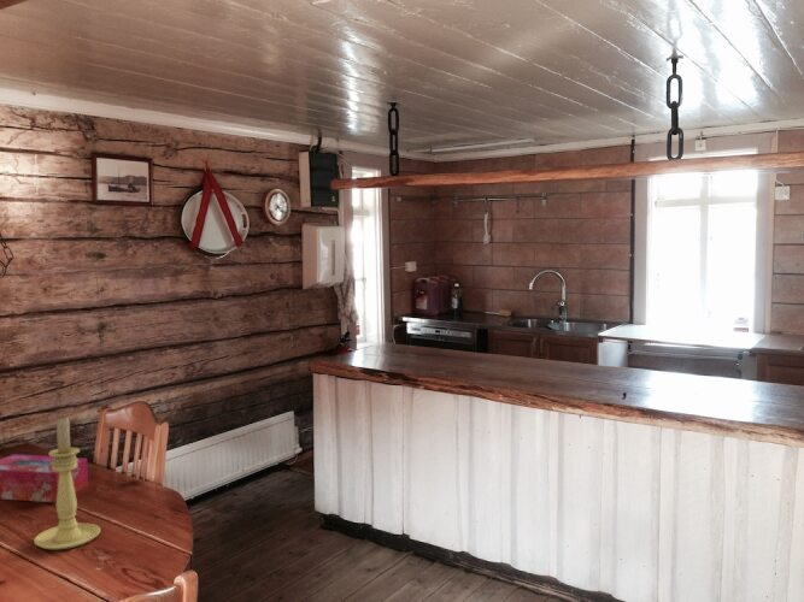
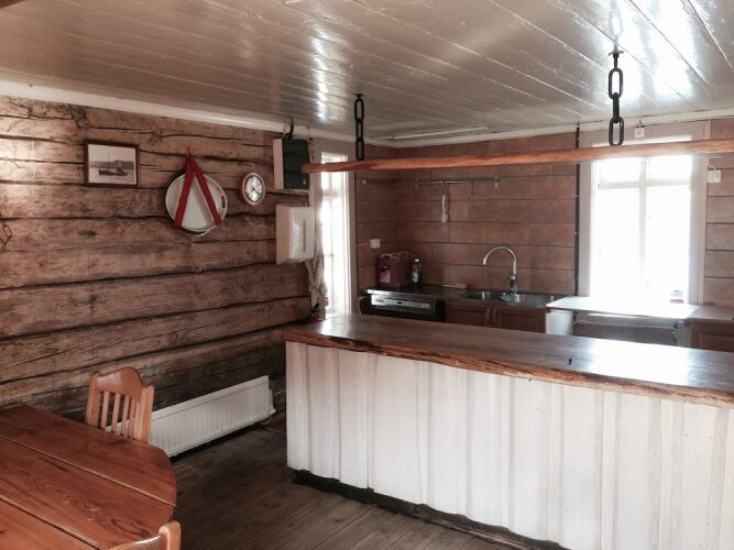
- tissue box [0,453,89,504]
- candle holder [33,415,102,551]
